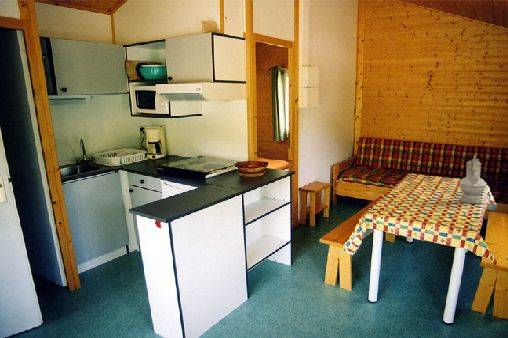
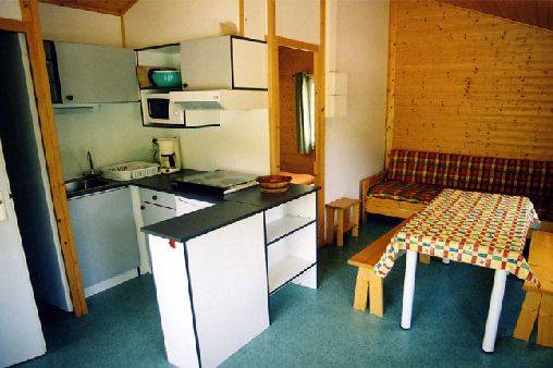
- pitcher [459,154,487,205]
